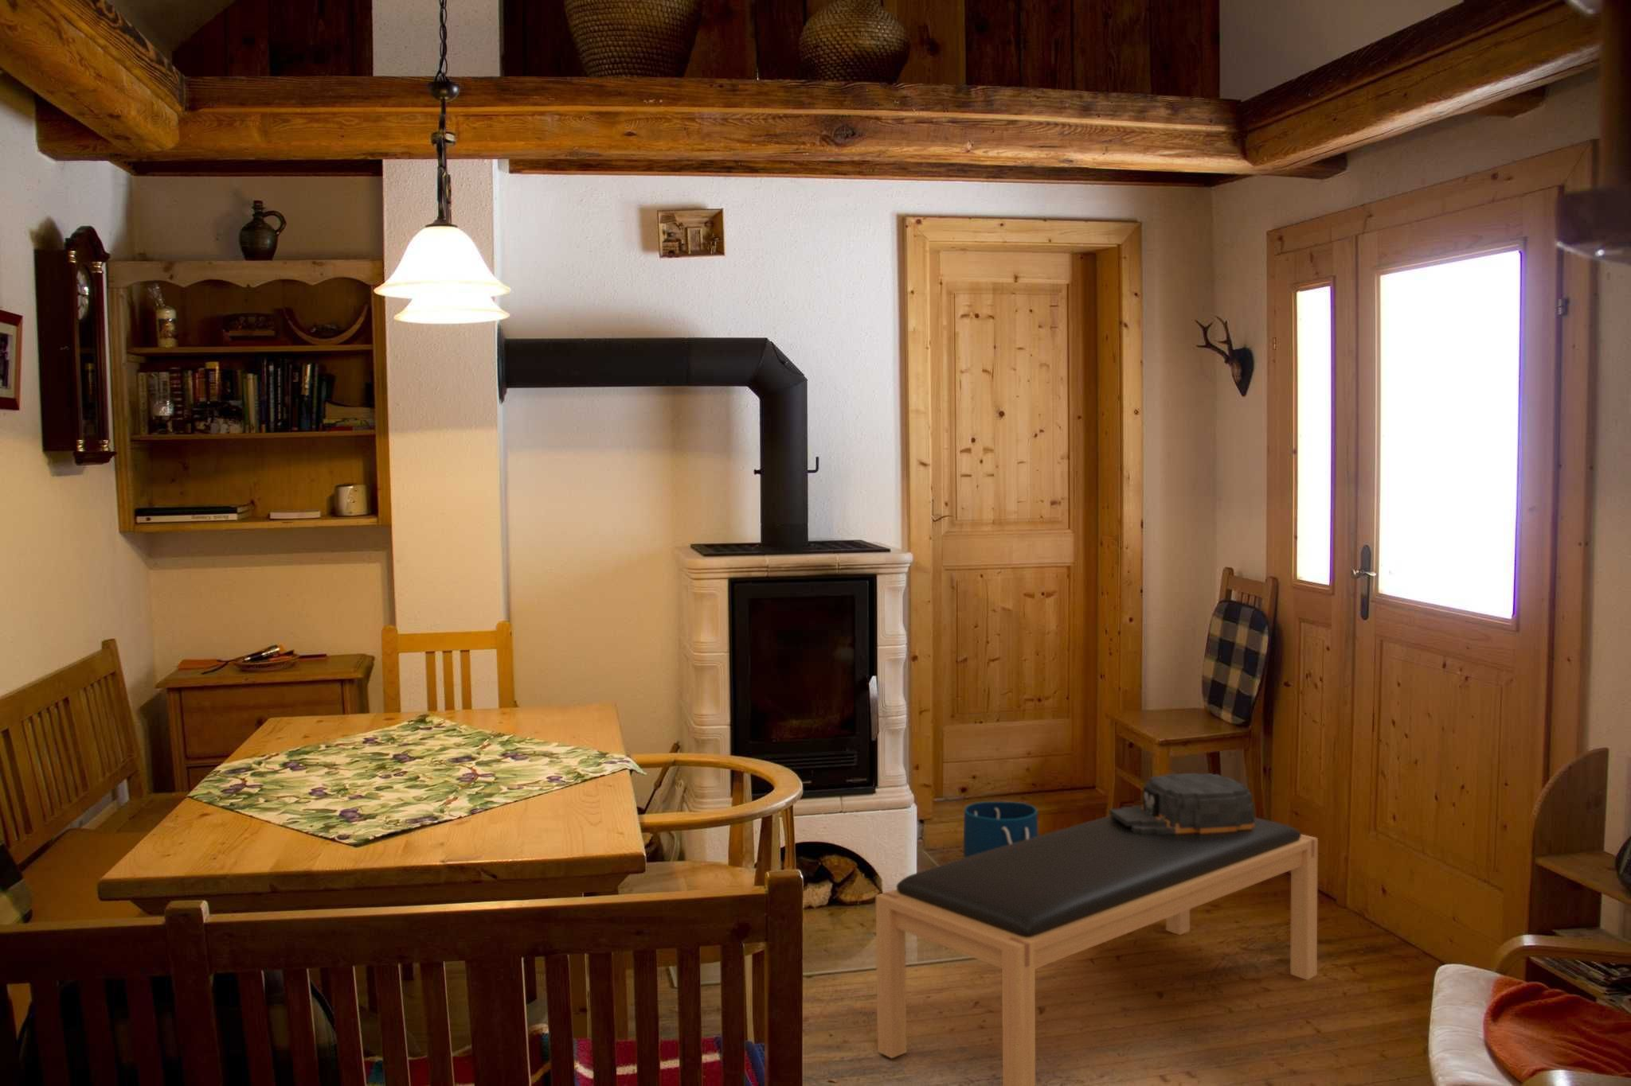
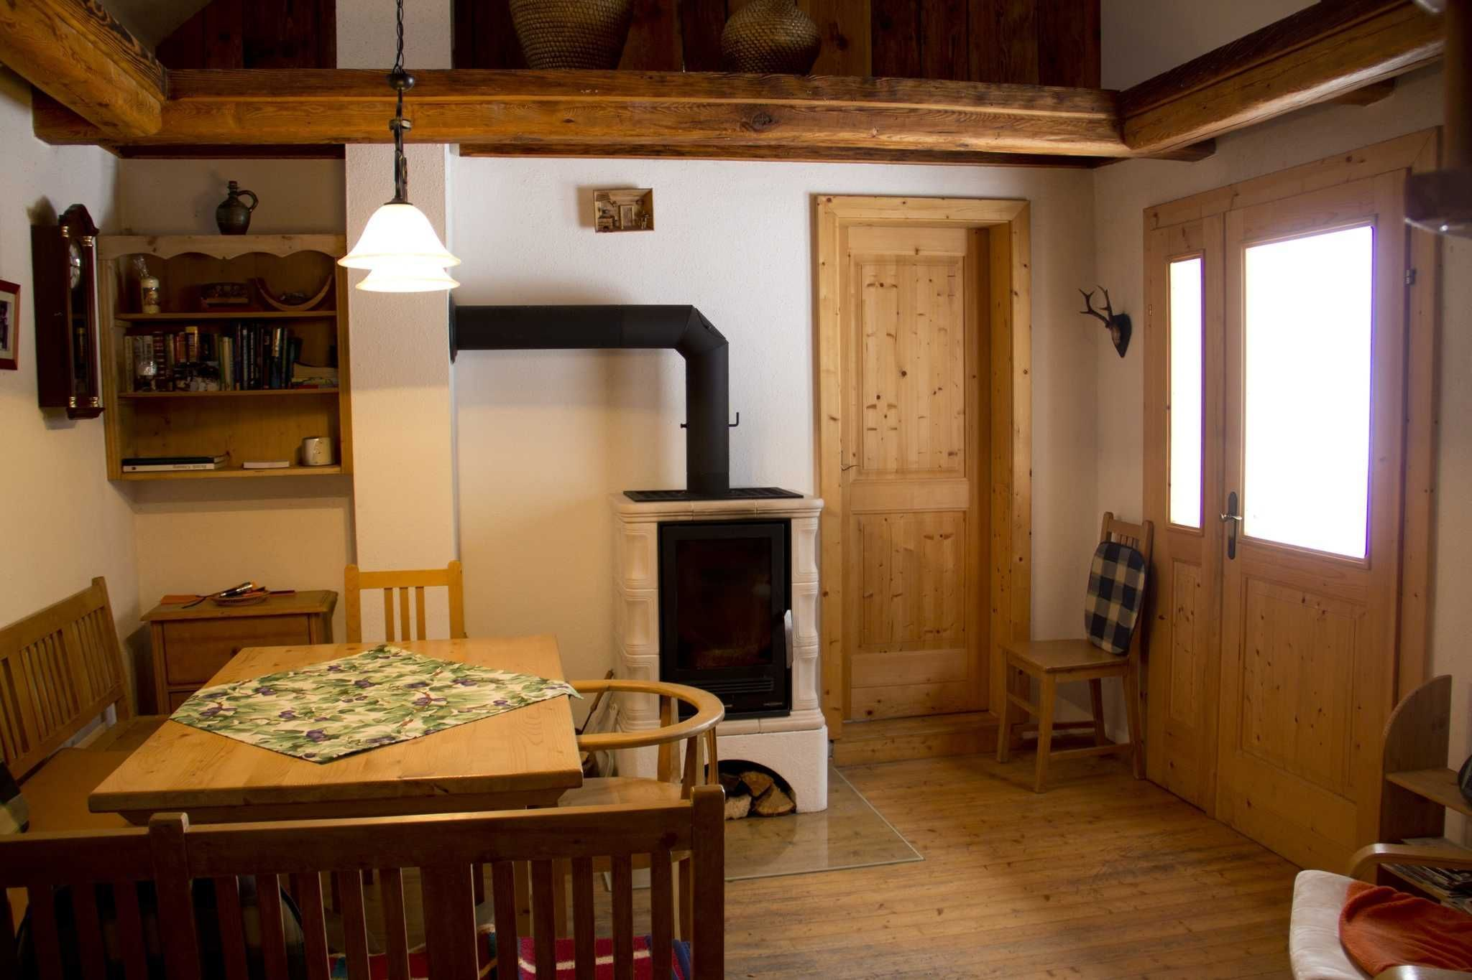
- hat [1108,772,1255,835]
- bench [874,814,1319,1086]
- bucket [963,800,1039,858]
